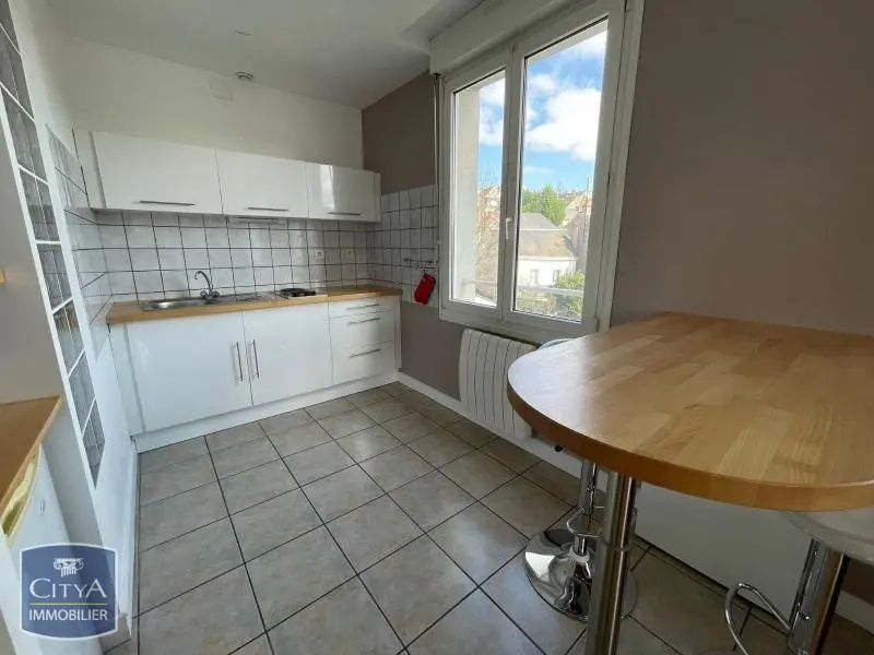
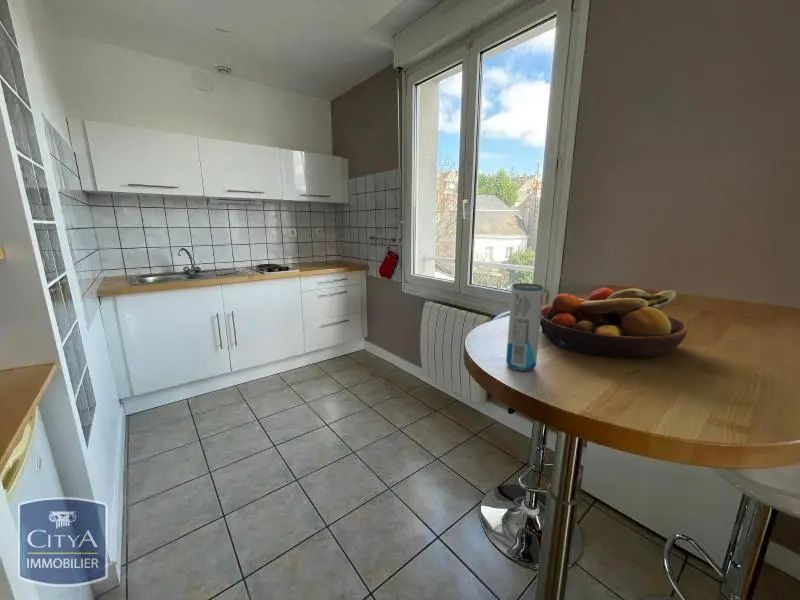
+ fruit bowl [540,287,688,359]
+ beverage can [505,282,544,372]
